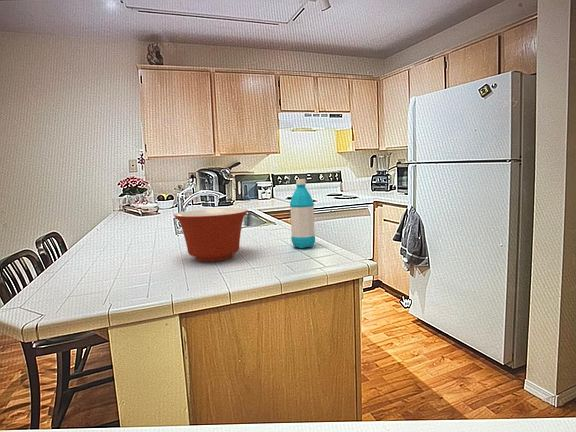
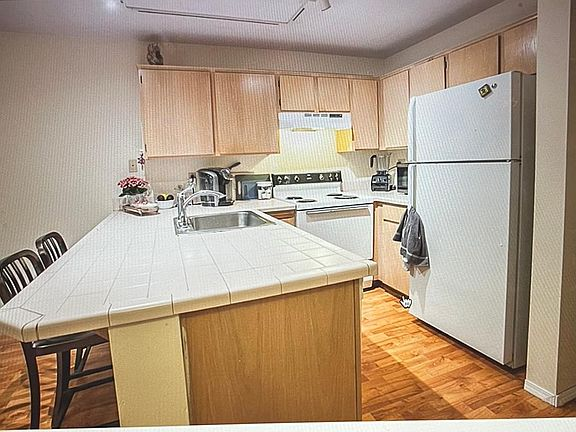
- water bottle [289,178,316,249]
- mixing bowl [173,207,249,262]
